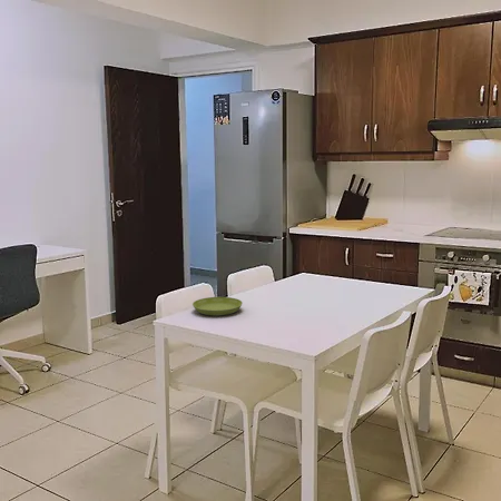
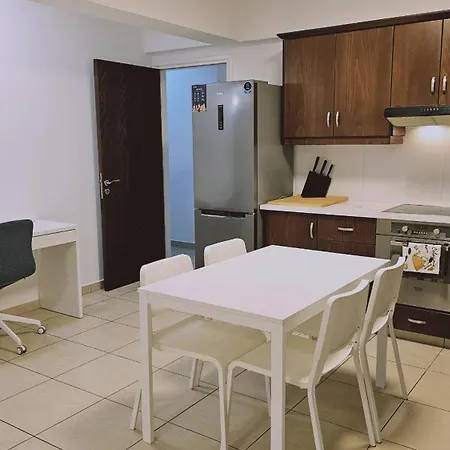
- saucer [191,296,244,317]
